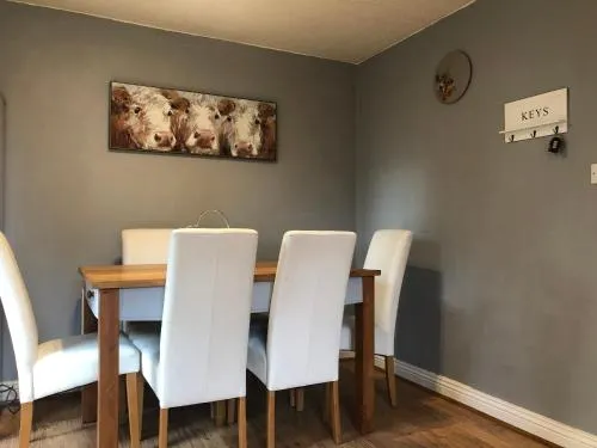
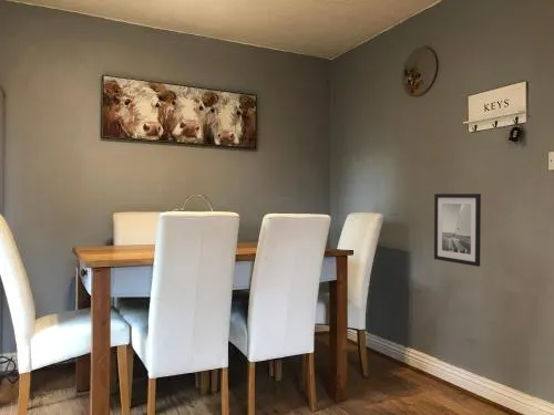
+ wall art [433,193,482,268]
